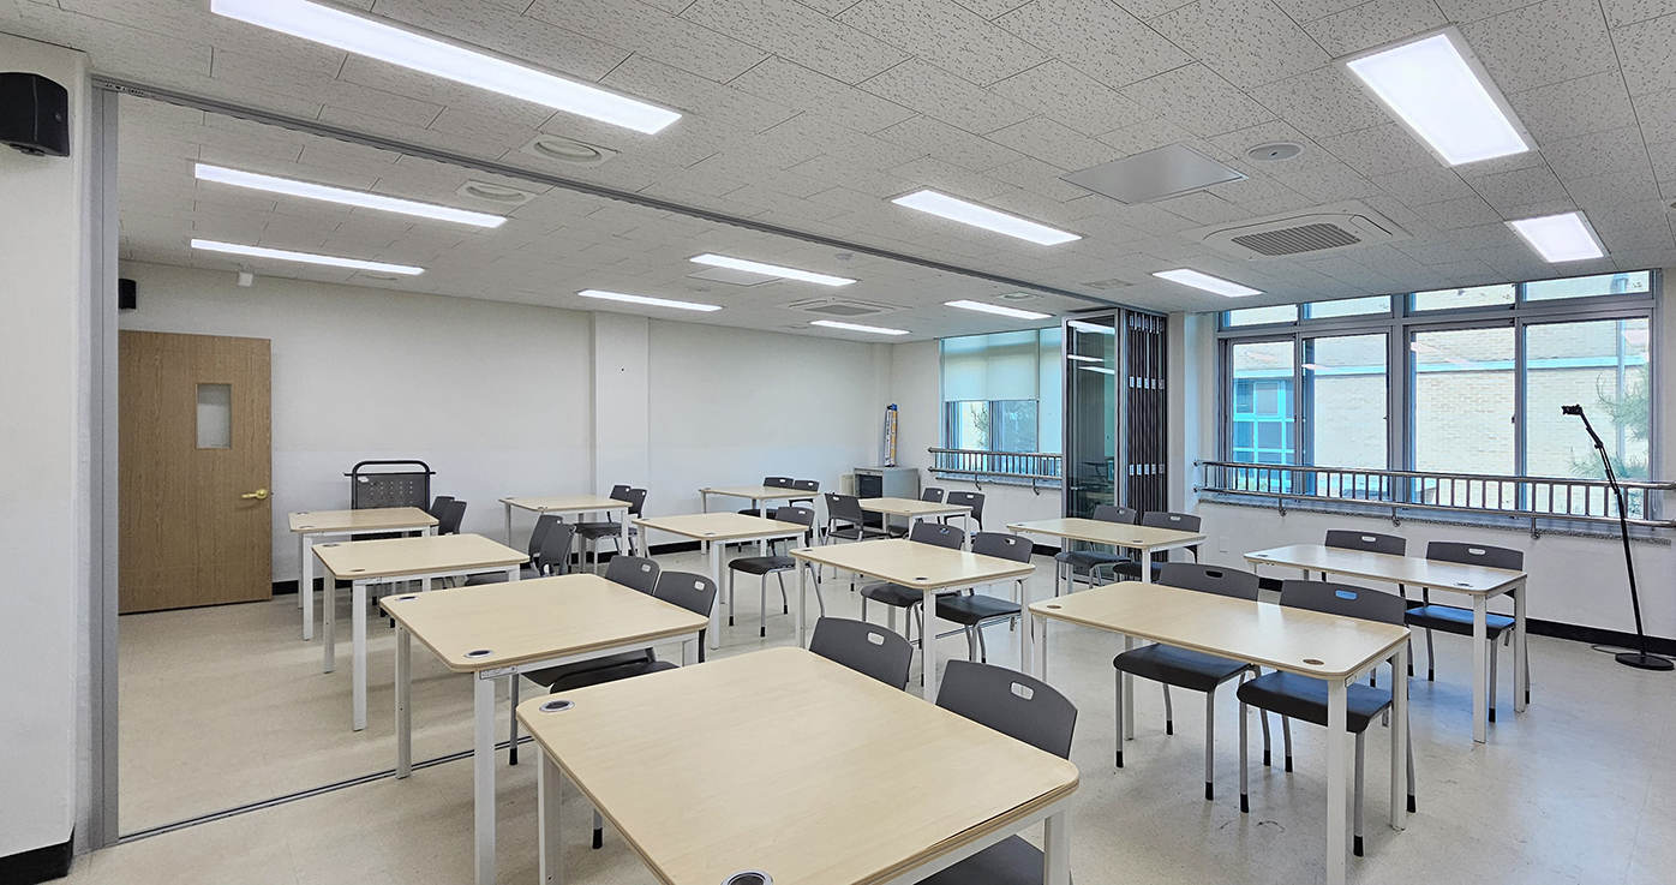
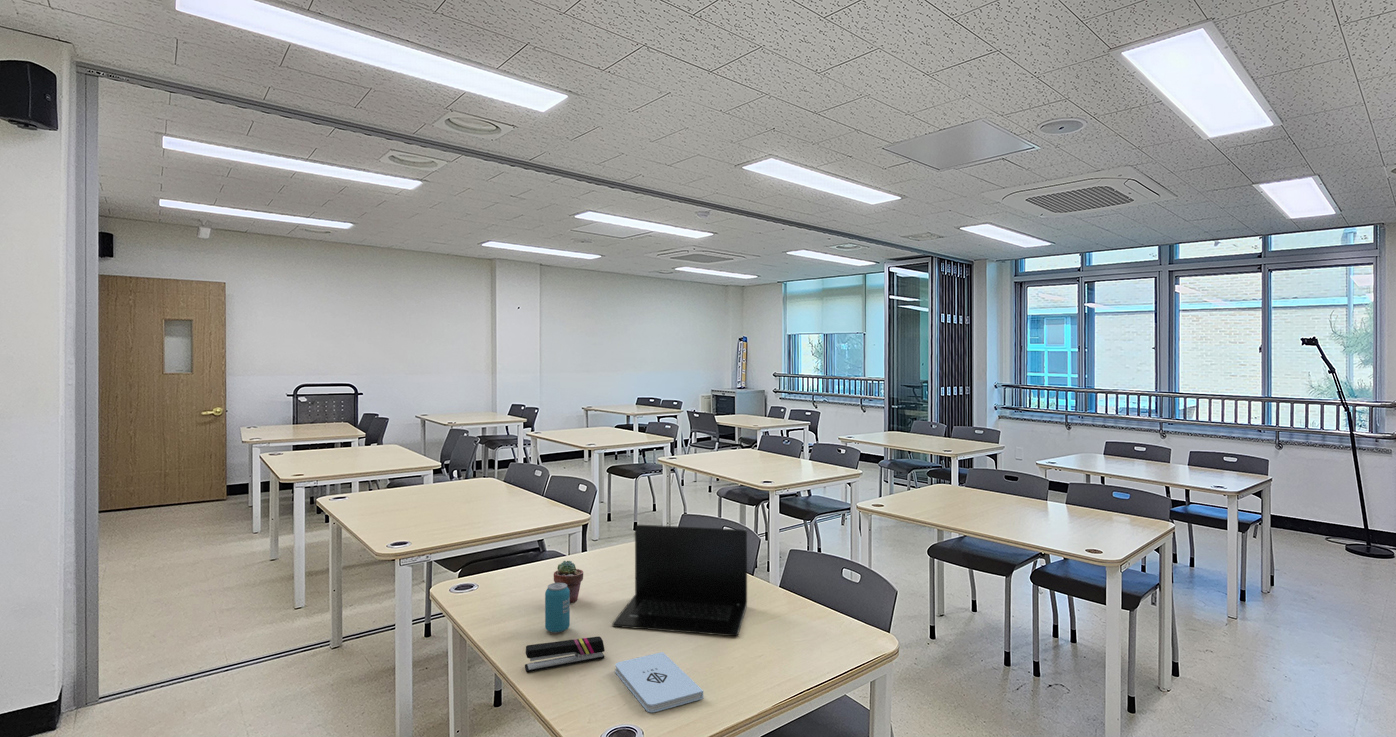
+ beverage can [544,582,571,634]
+ potted succulent [553,560,584,604]
+ notepad [614,651,704,713]
+ laptop [611,524,748,637]
+ stapler [524,636,606,674]
